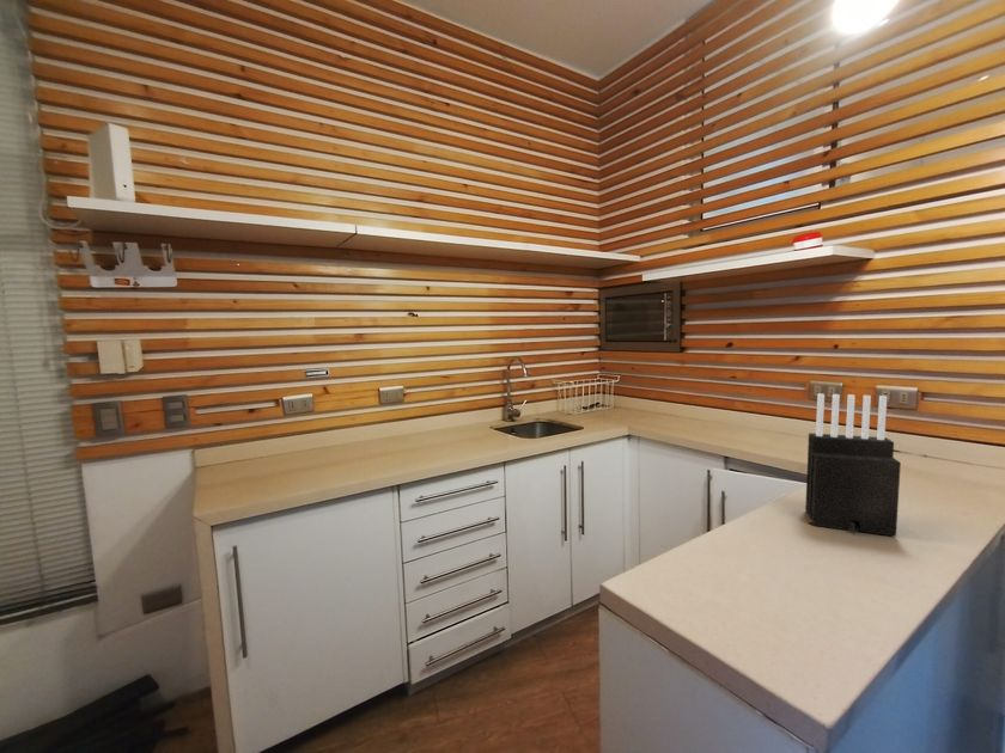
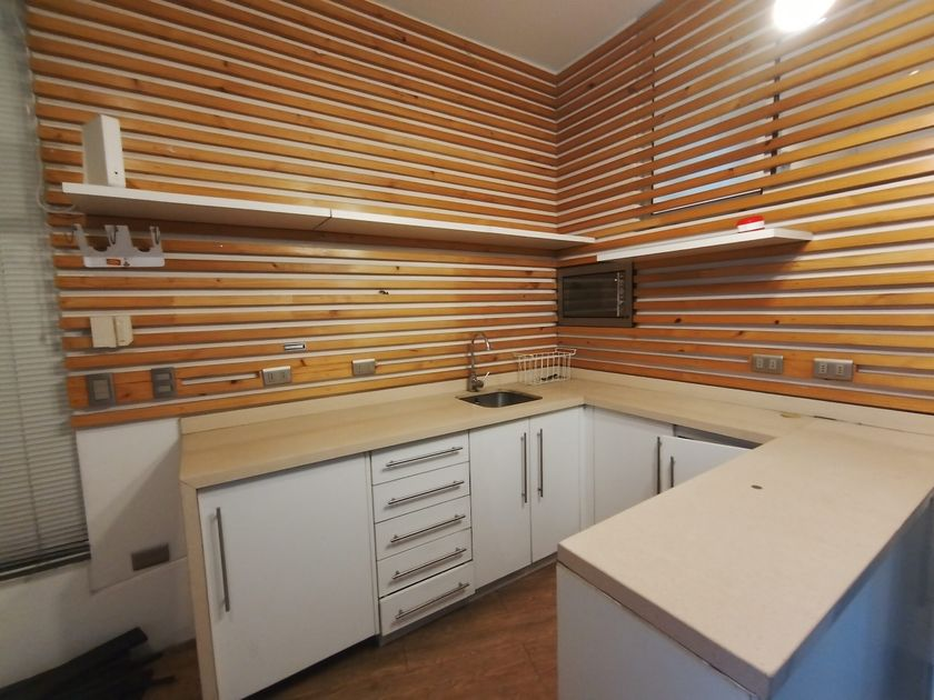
- knife block [804,393,902,538]
